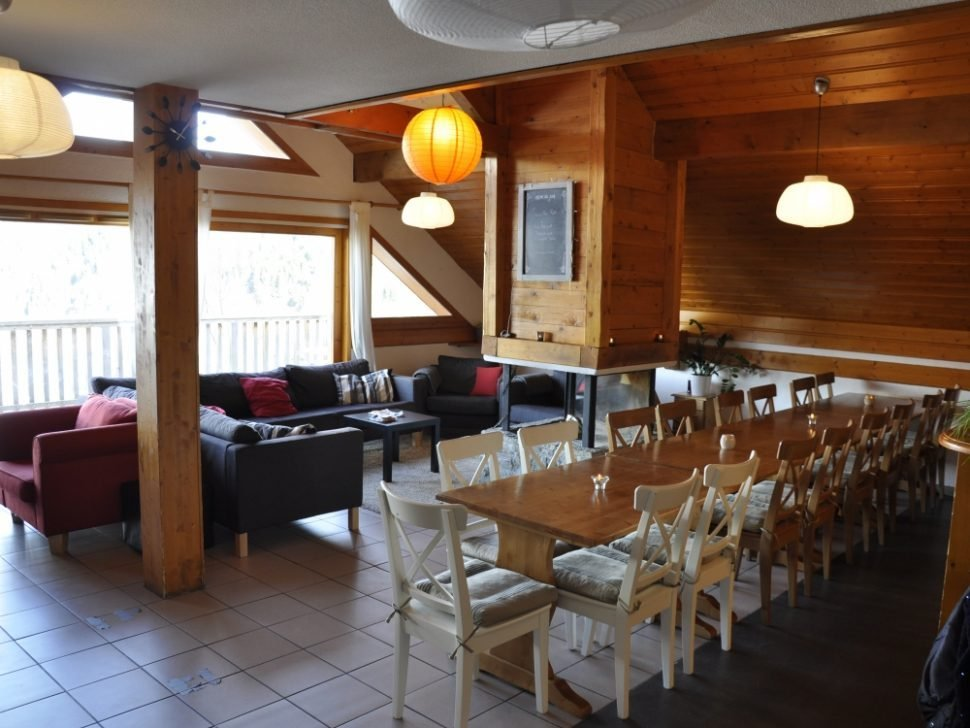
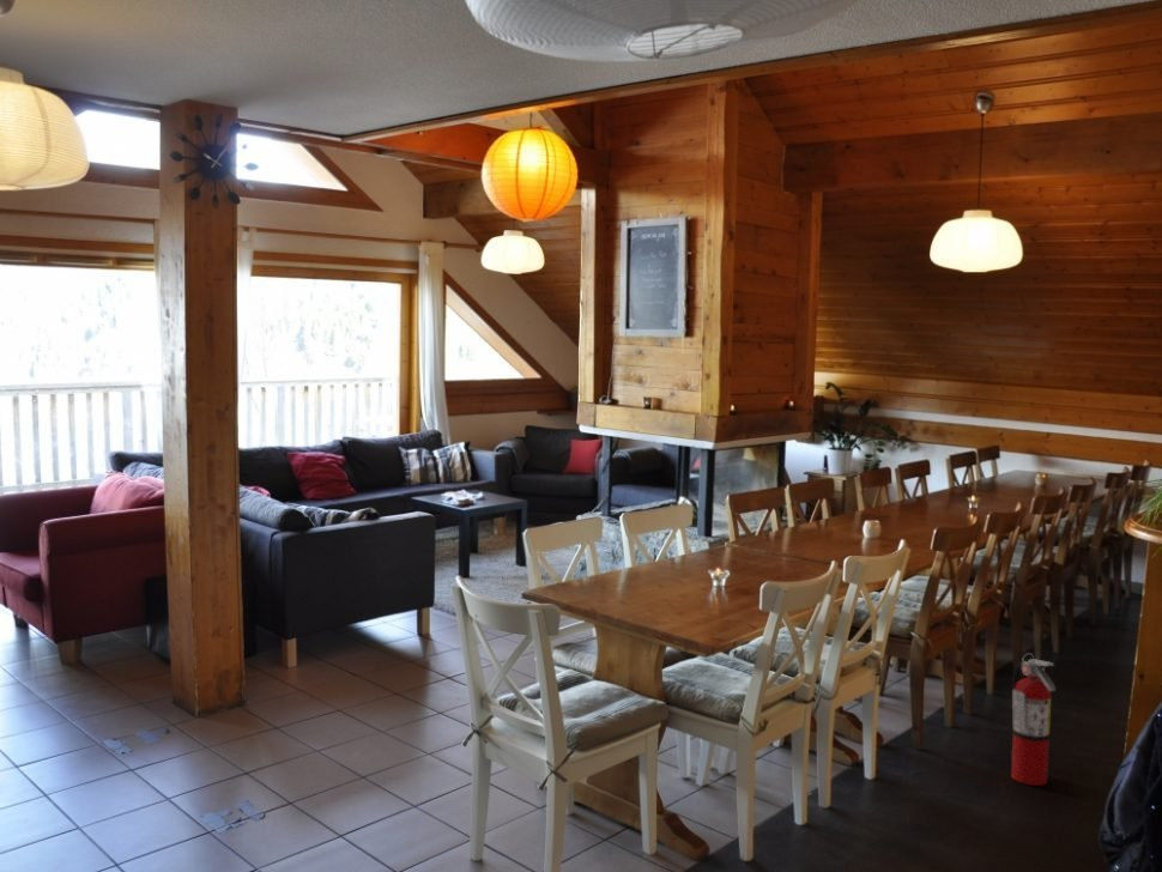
+ fire extinguisher [1010,652,1057,787]
